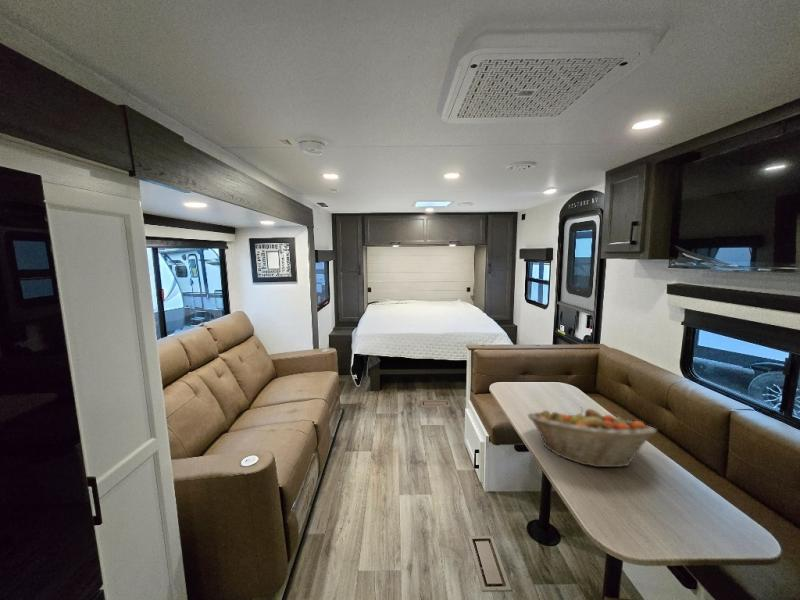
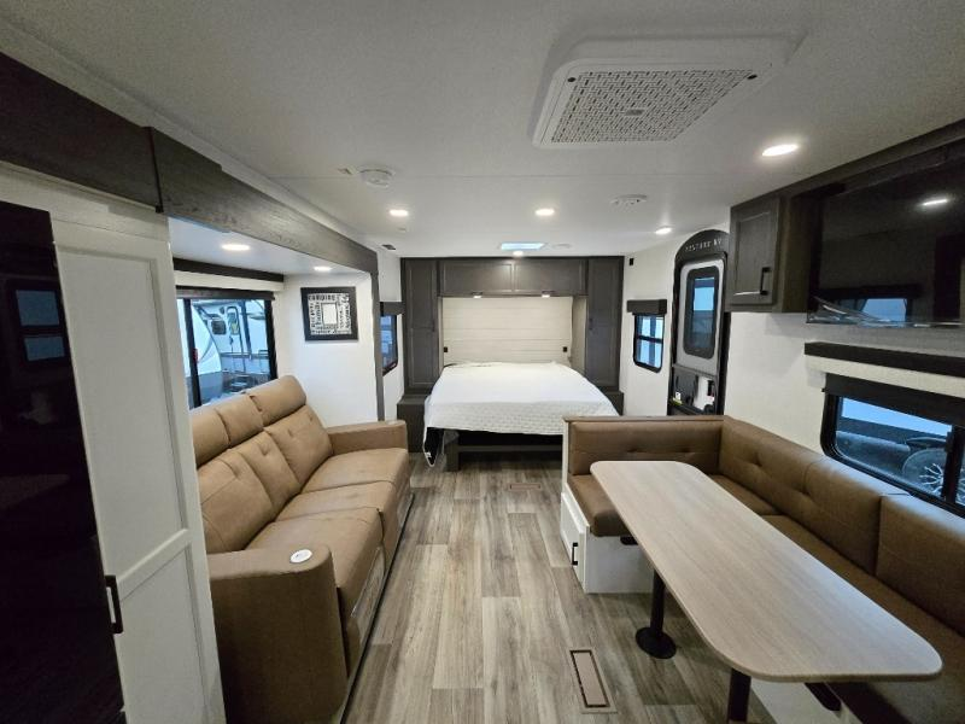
- fruit basket [527,407,658,468]
